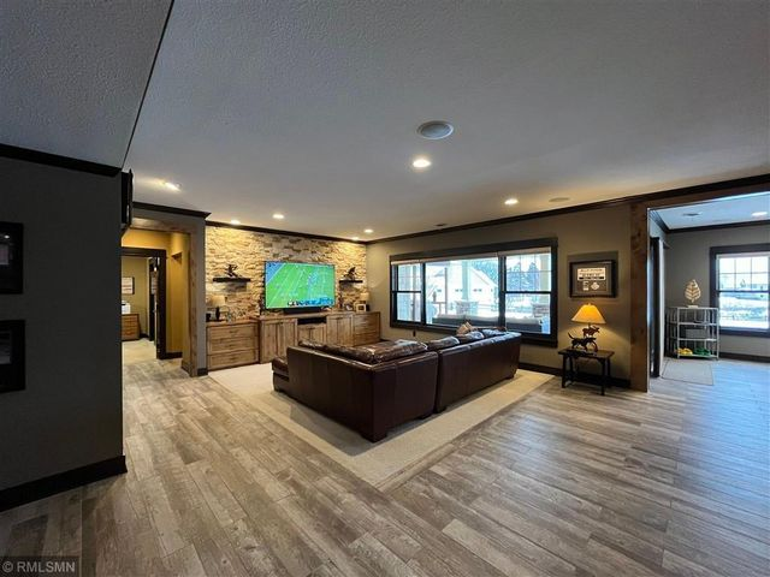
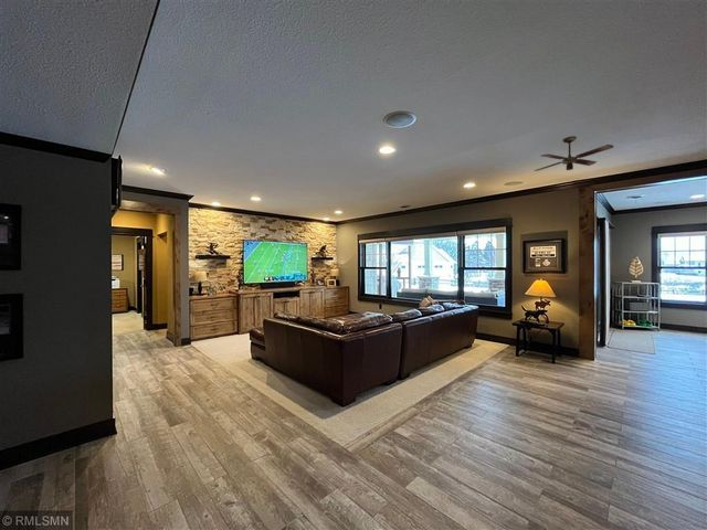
+ ceiling fan [534,135,614,172]
